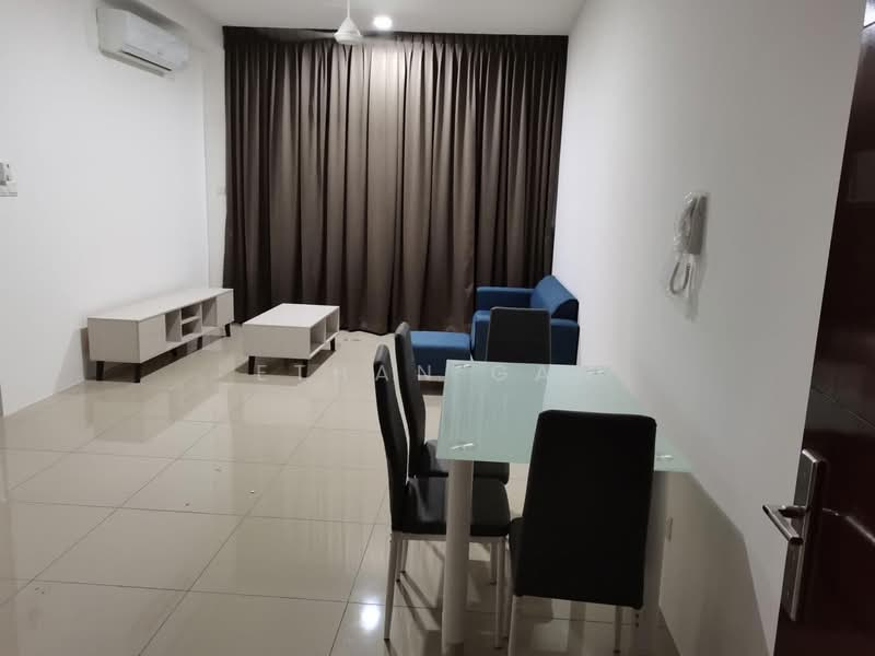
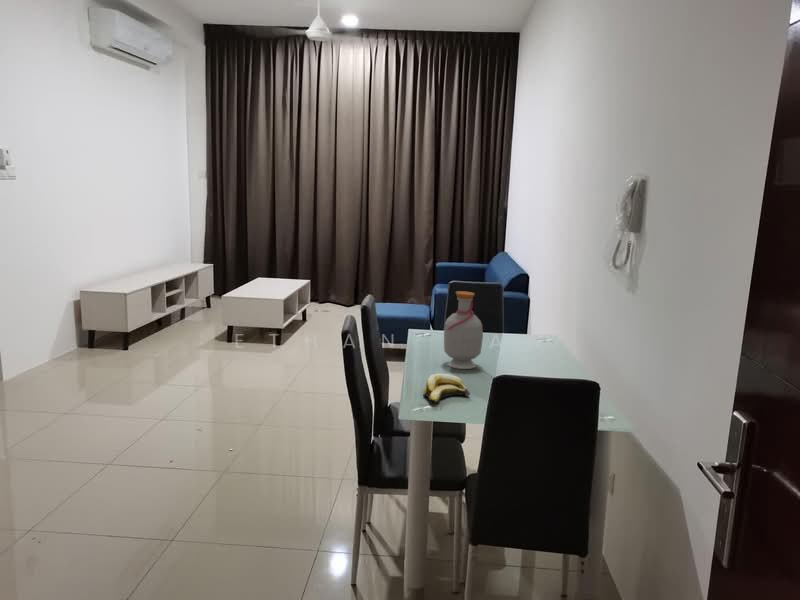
+ bottle [443,290,484,370]
+ banana [422,372,471,403]
